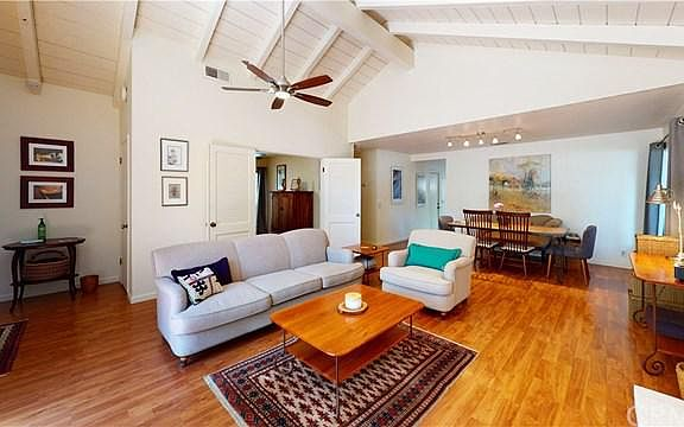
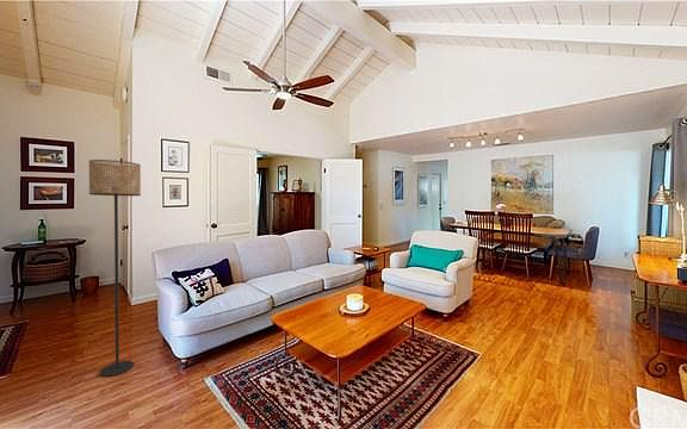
+ floor lamp [88,158,142,378]
